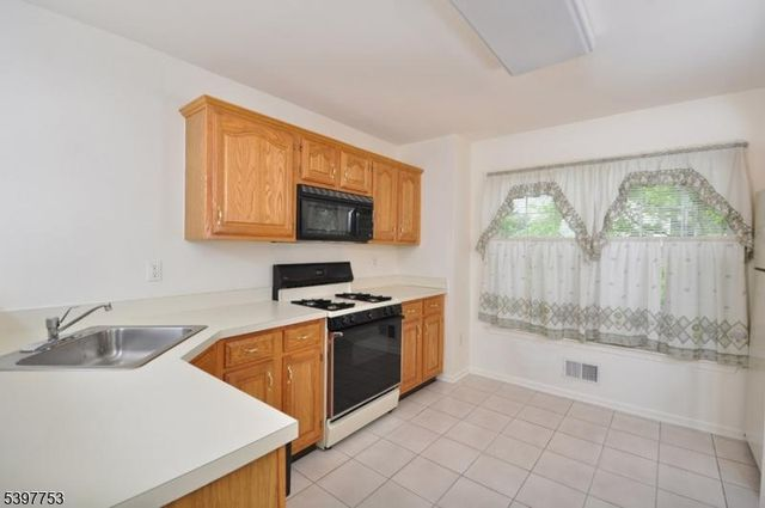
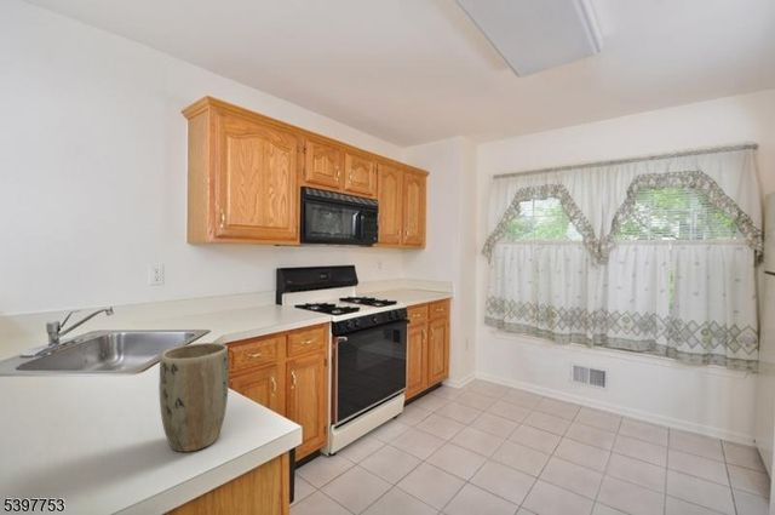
+ plant pot [157,342,230,453]
